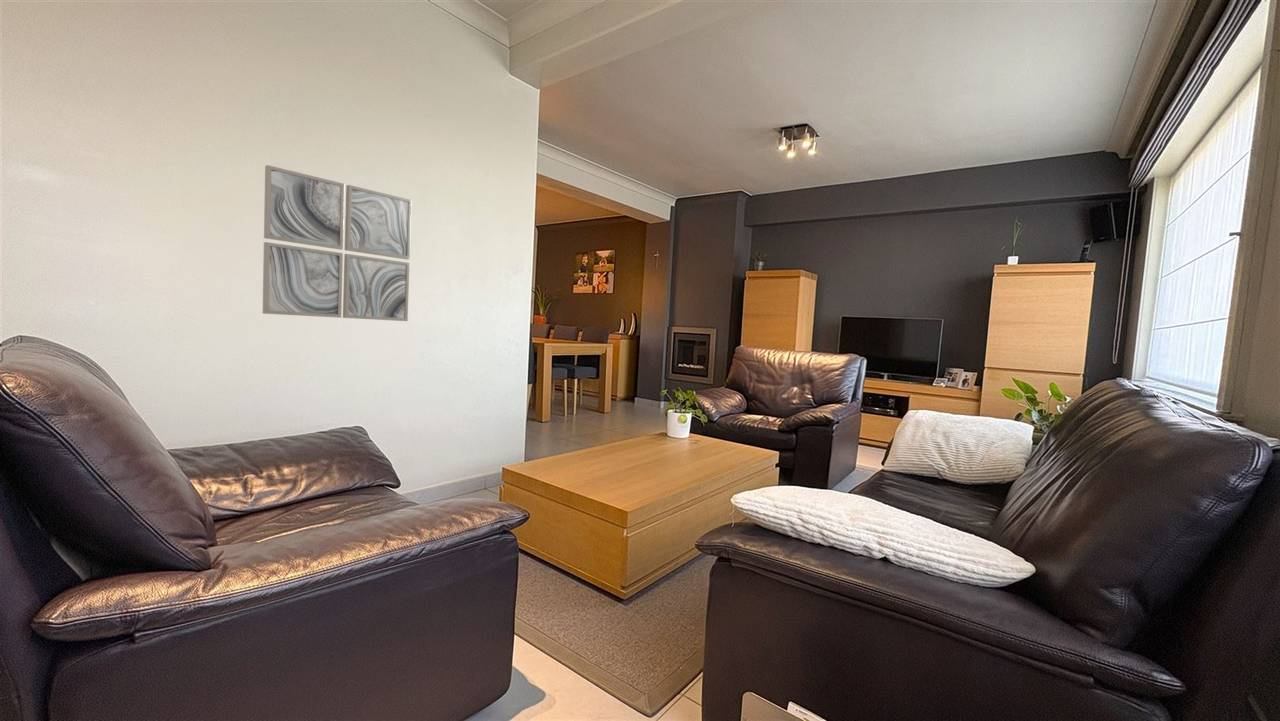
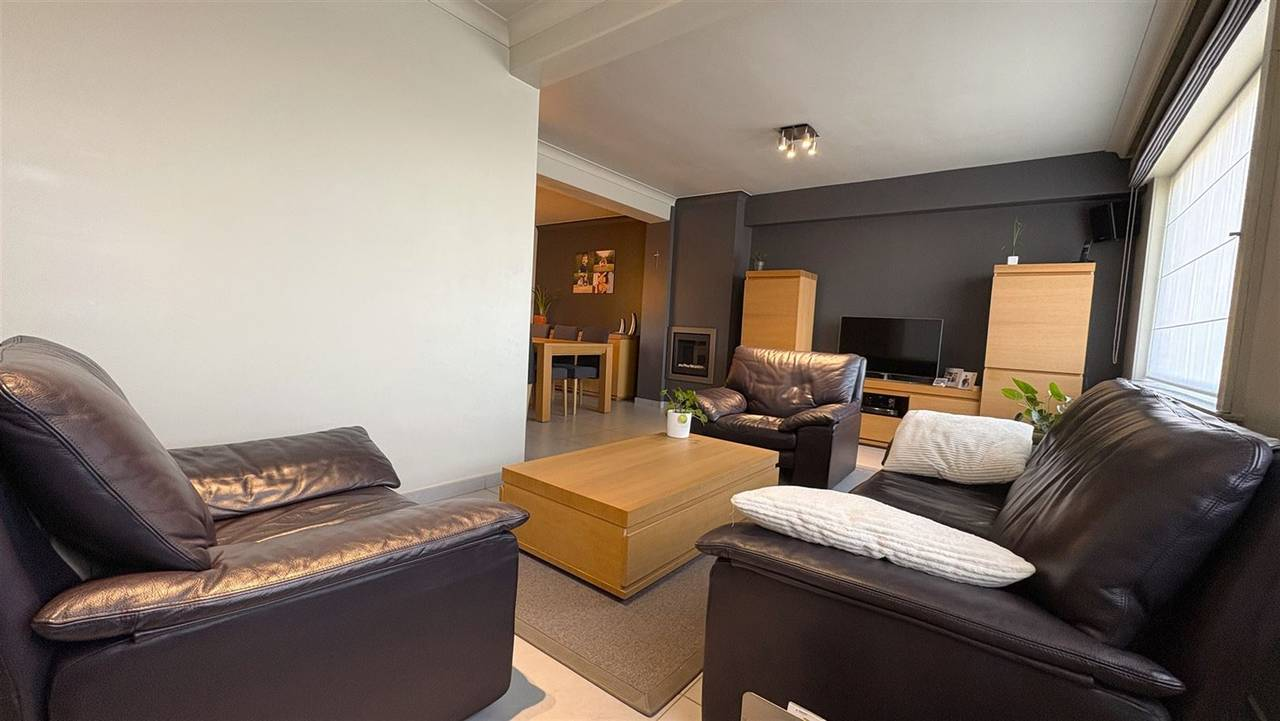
- wall art [262,164,413,322]
